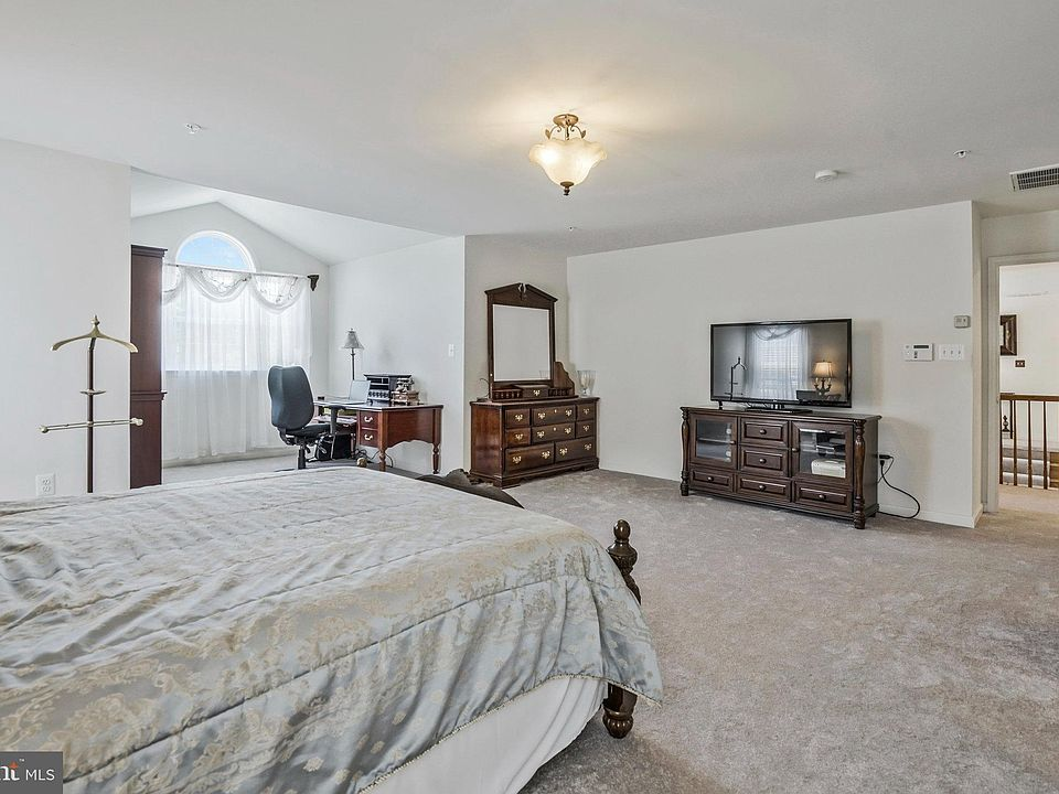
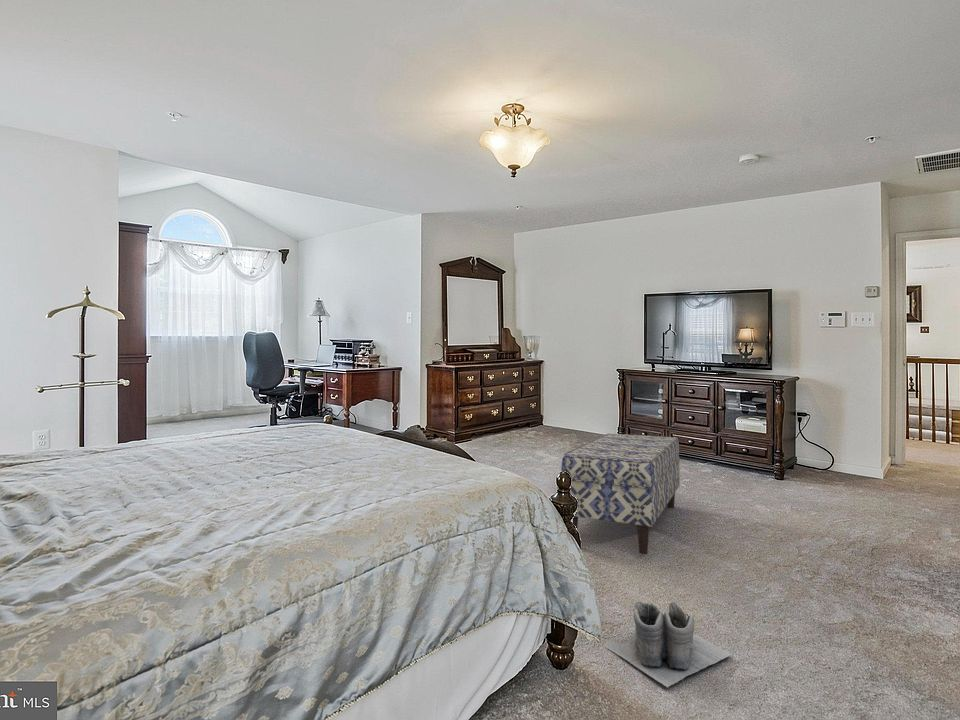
+ boots [603,601,733,689]
+ bench [560,432,681,555]
